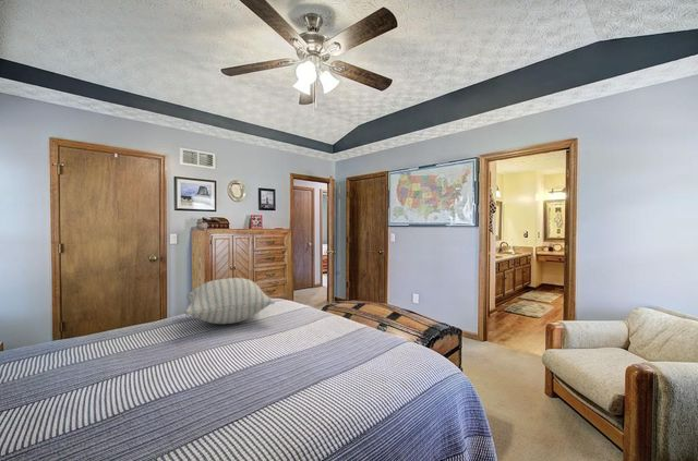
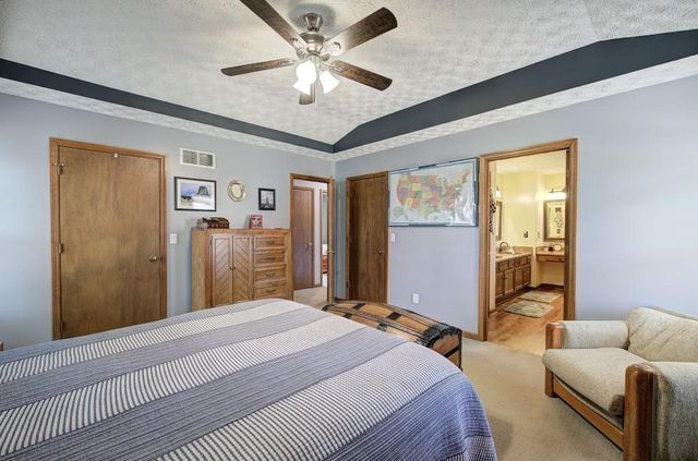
- pillow [184,277,276,325]
